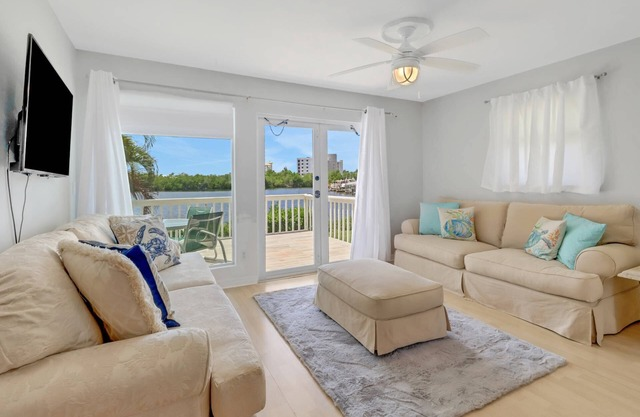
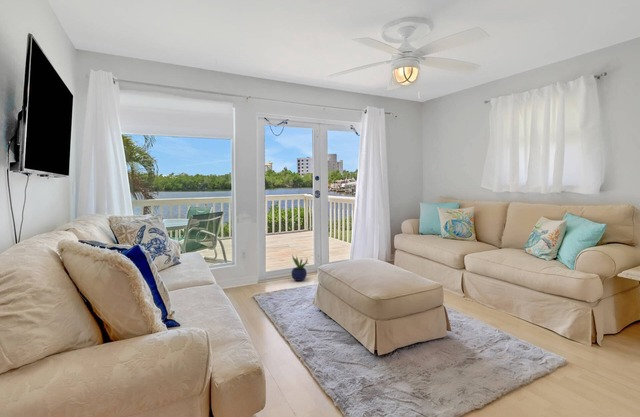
+ potted plant [290,254,310,282]
